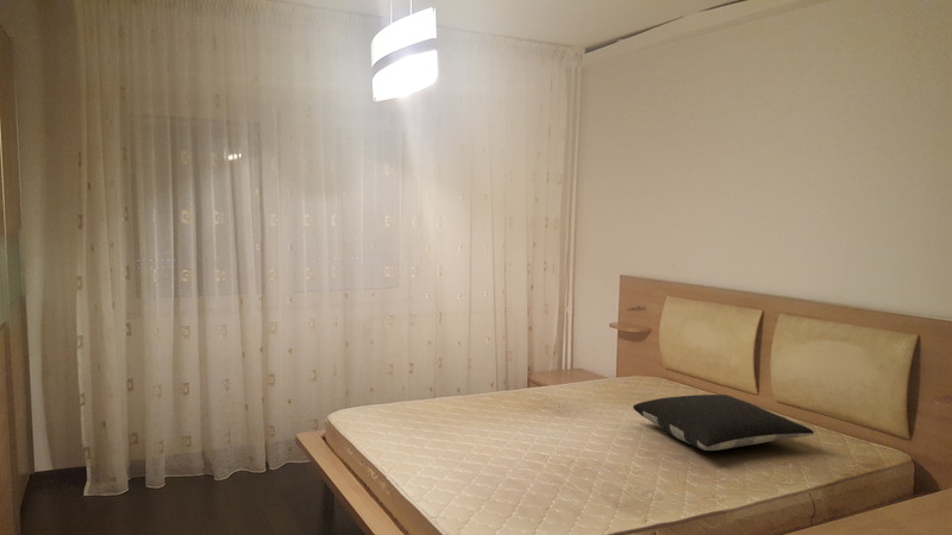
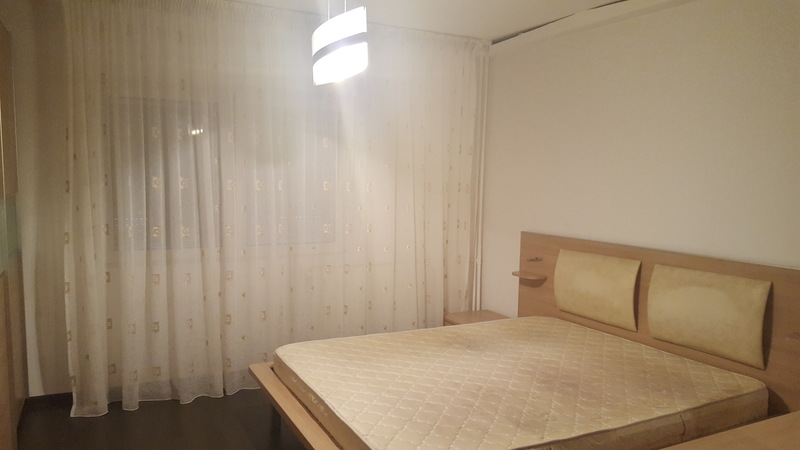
- pillow [632,394,815,452]
